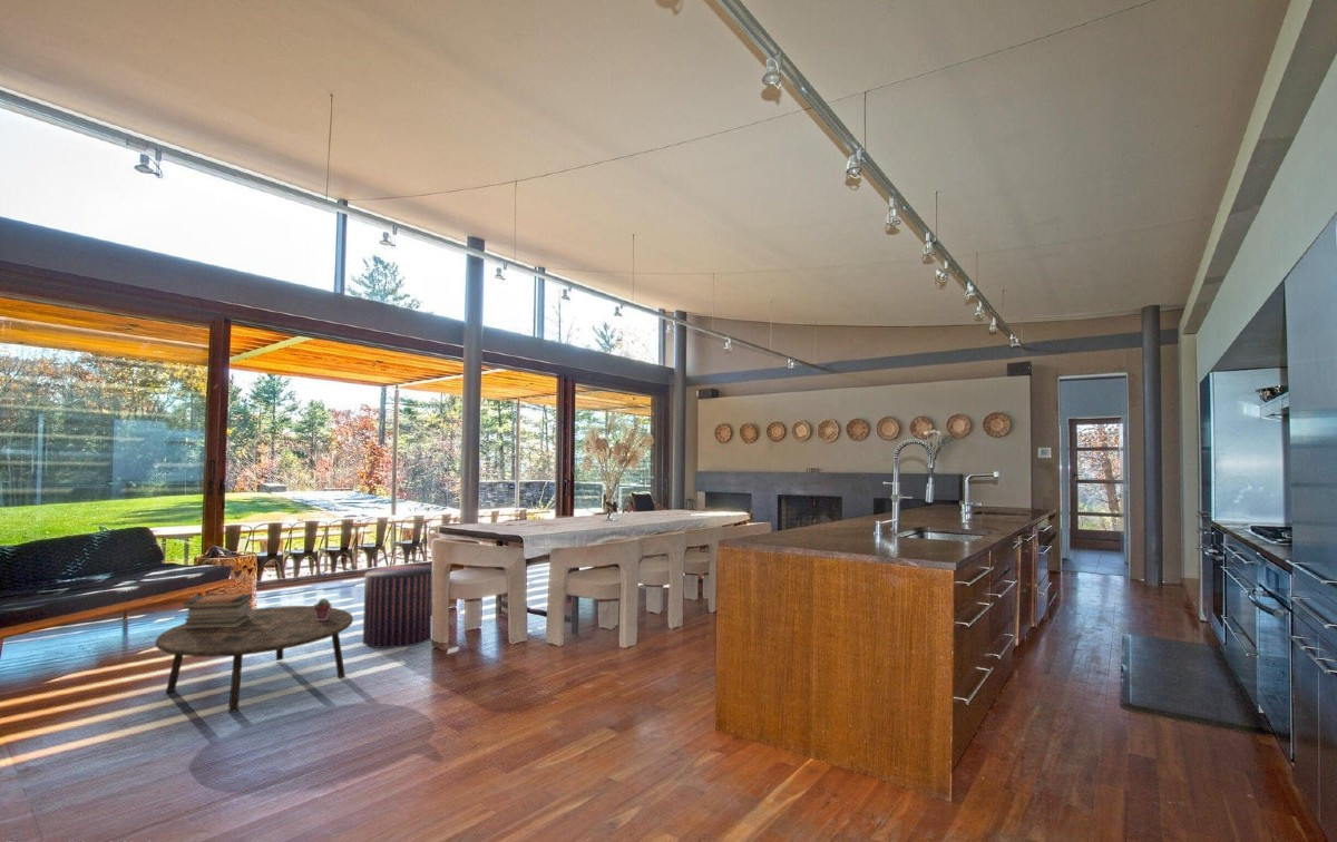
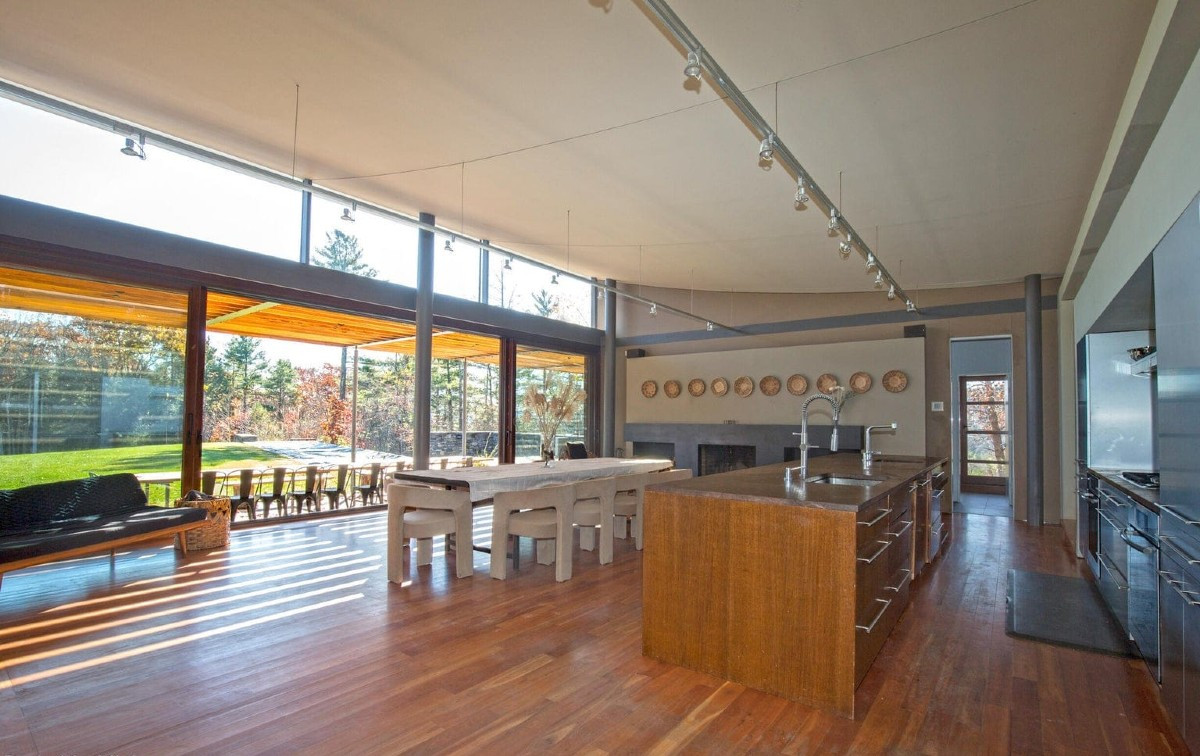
- stool [362,565,433,649]
- coffee table [155,605,354,714]
- potted succulent [312,597,332,620]
- book stack [180,593,253,628]
